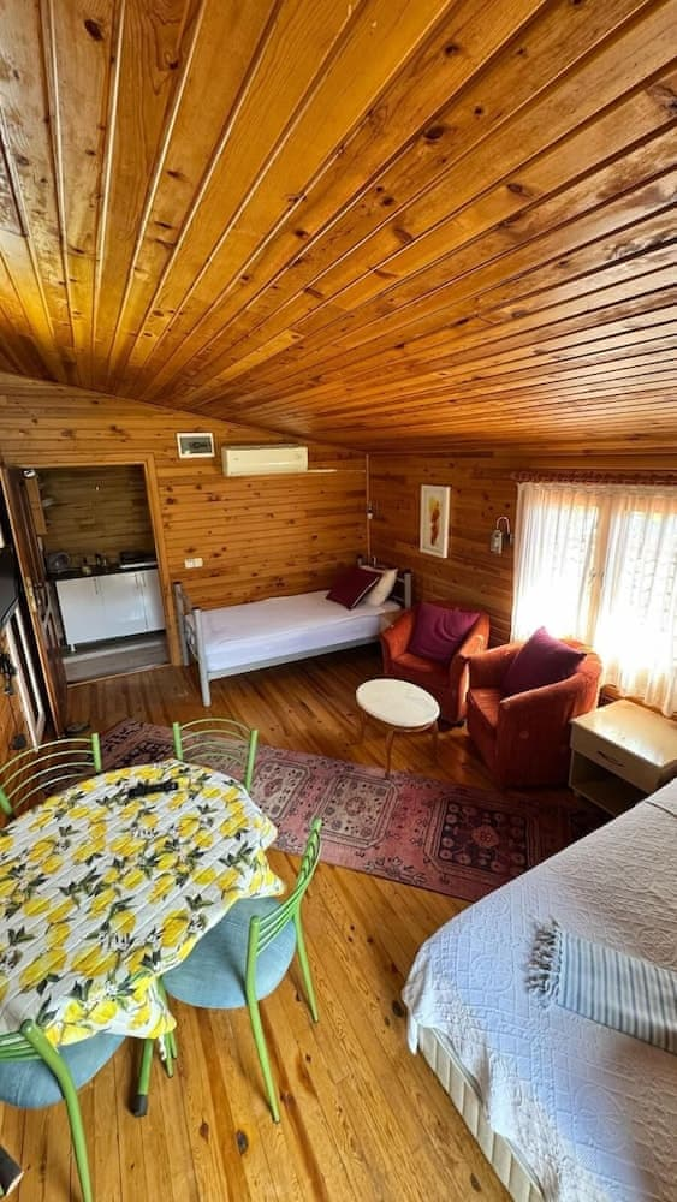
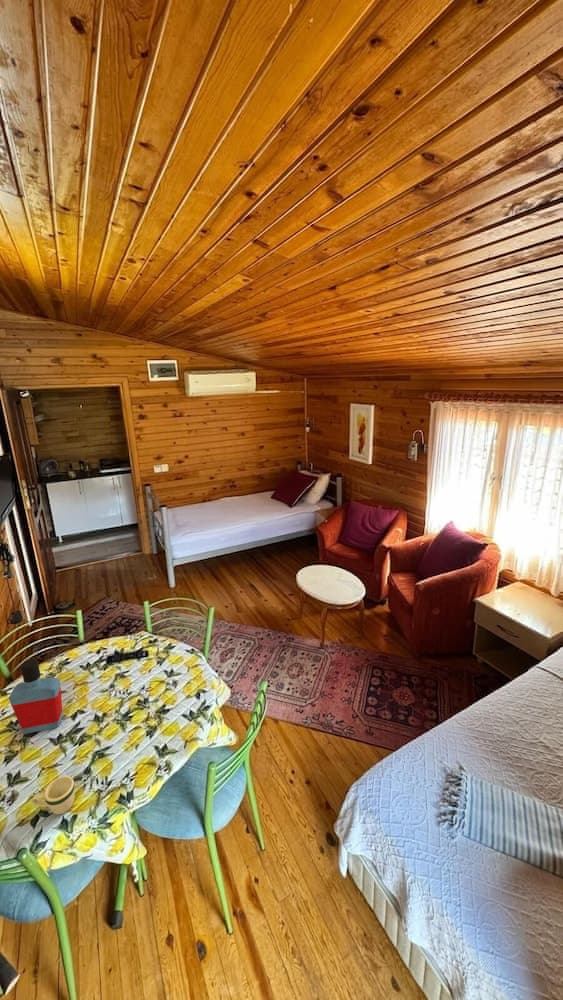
+ mug [31,775,76,816]
+ bottle [8,658,64,735]
